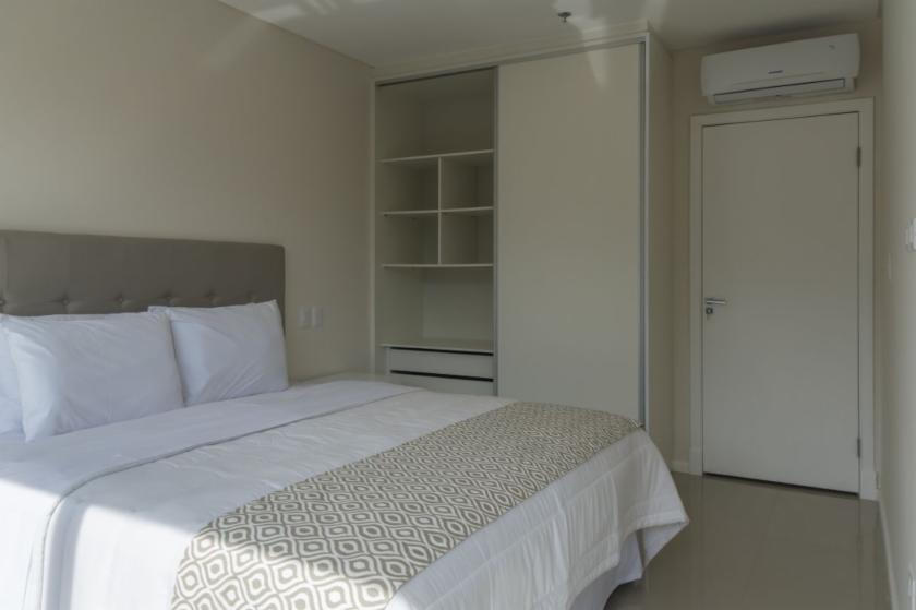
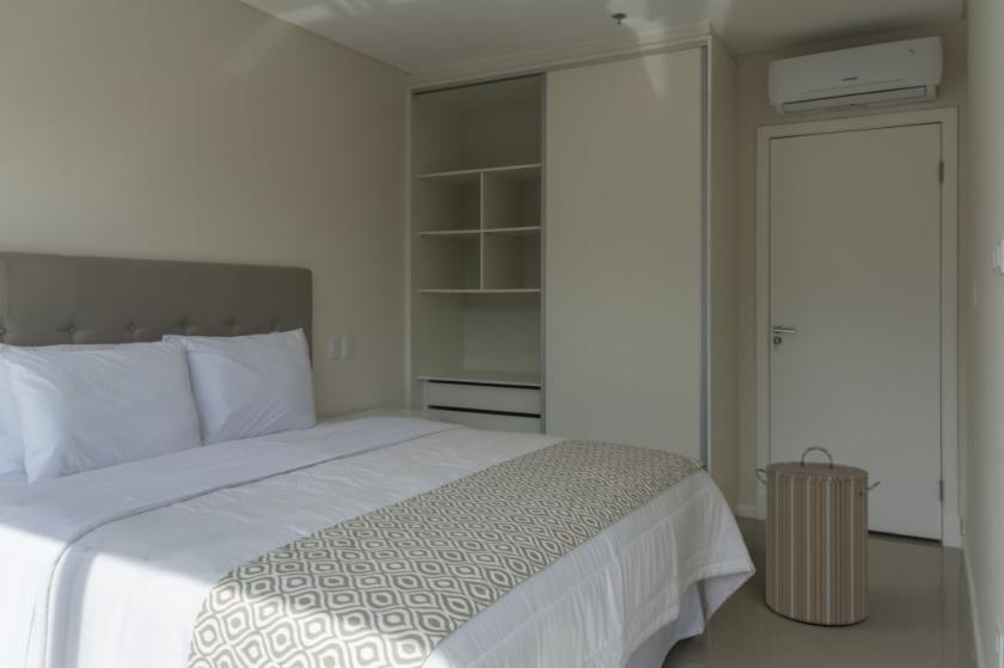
+ laundry hamper [754,446,881,626]
